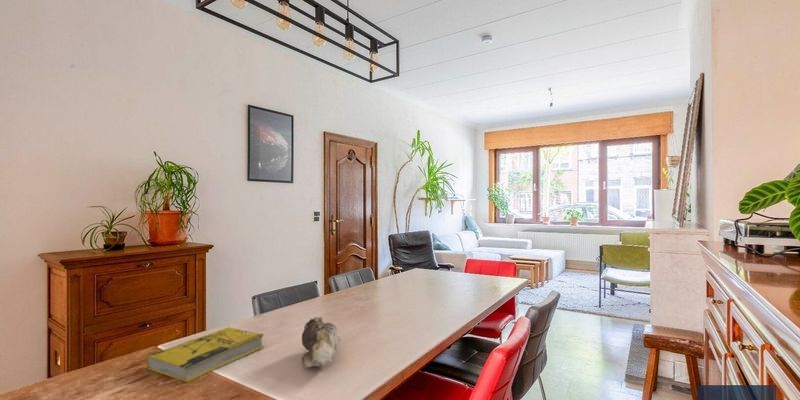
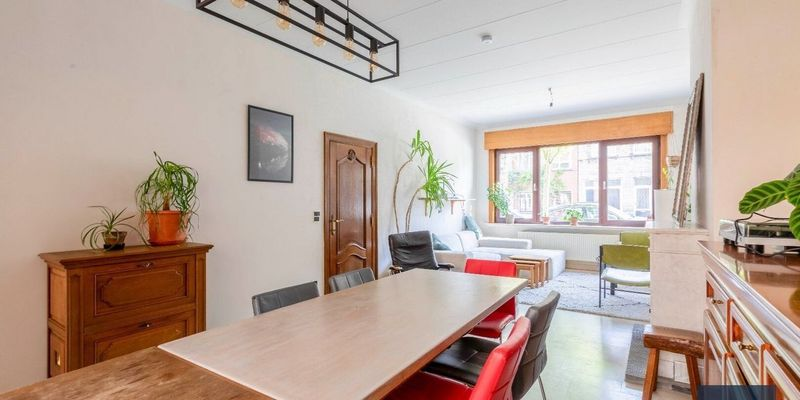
- candle [301,316,342,368]
- book [146,326,266,383]
